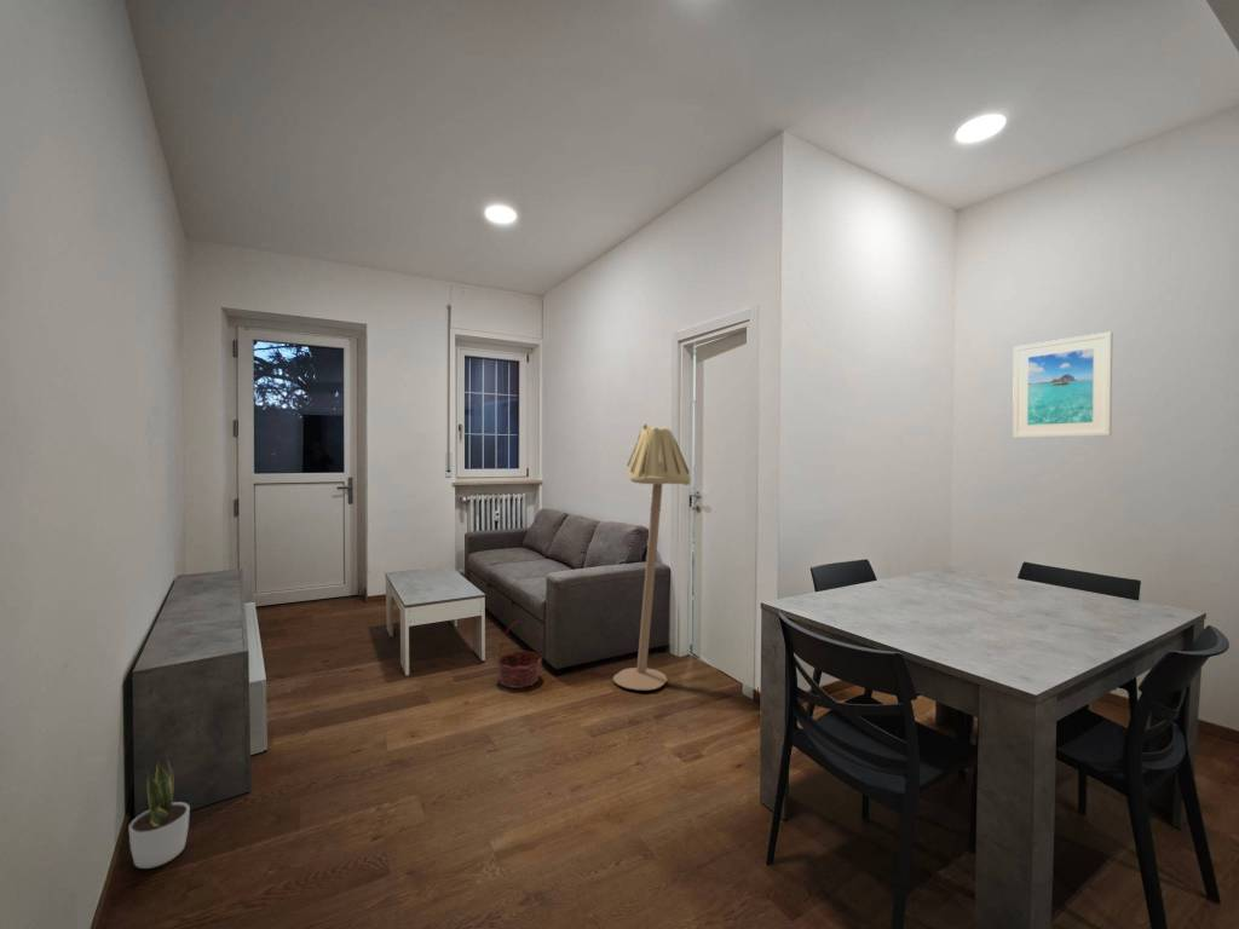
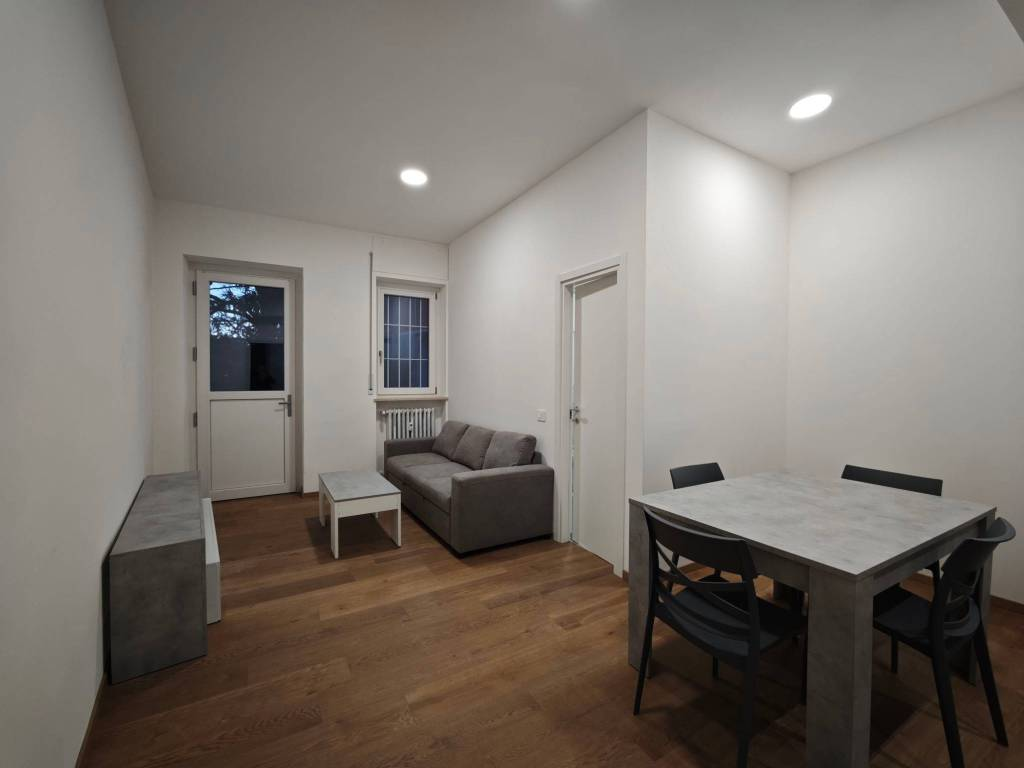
- potted plant [127,751,191,870]
- basket [495,619,543,689]
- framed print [1012,330,1113,439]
- floor lamp [612,422,692,692]
